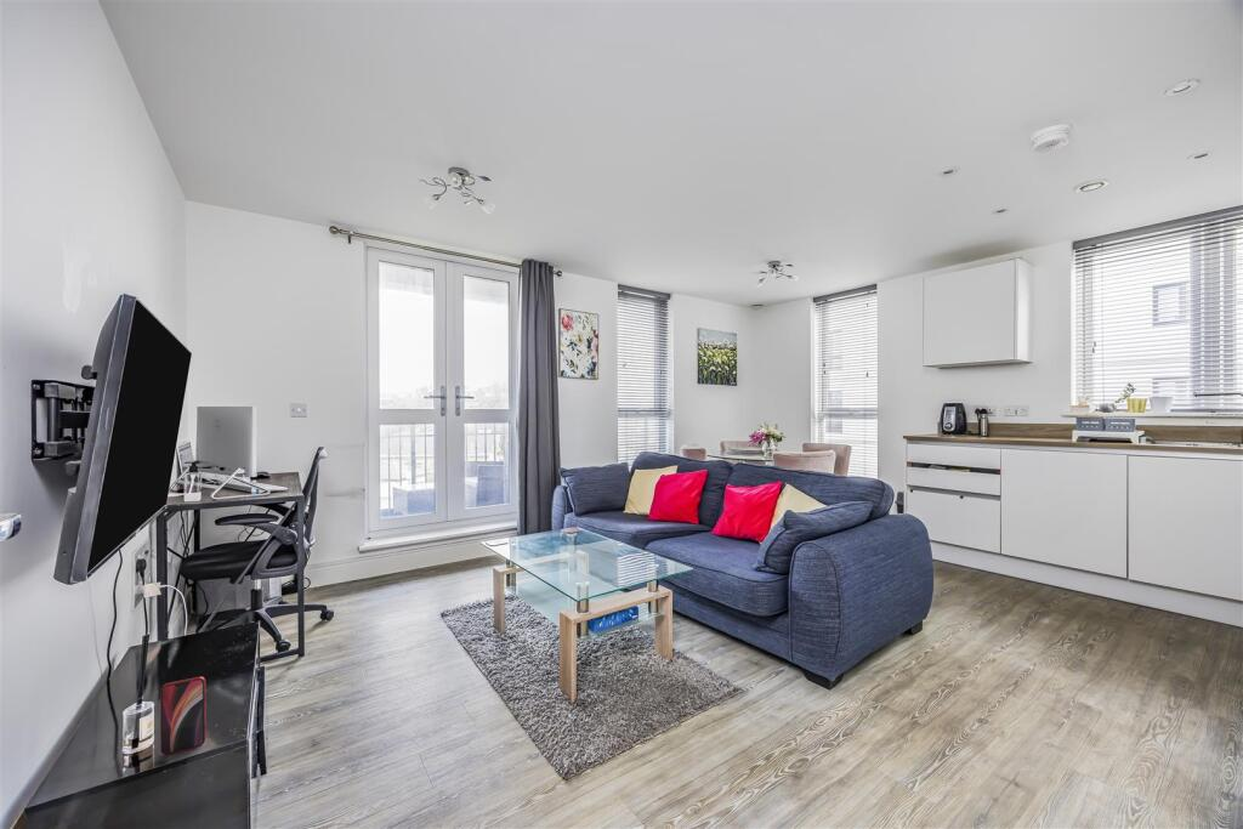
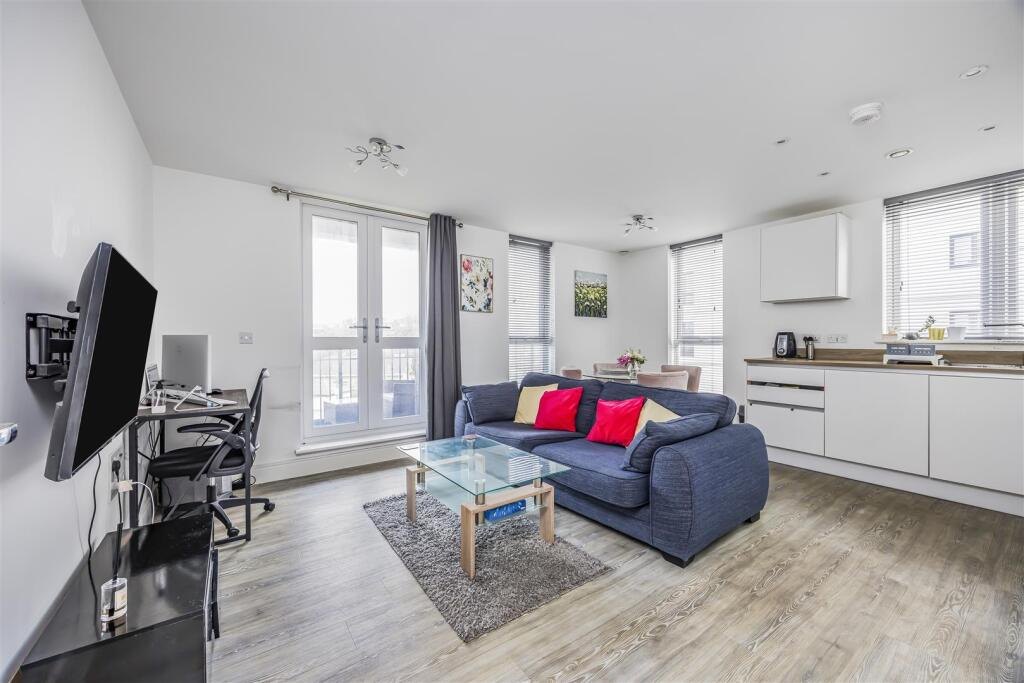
- smartphone [159,676,208,756]
